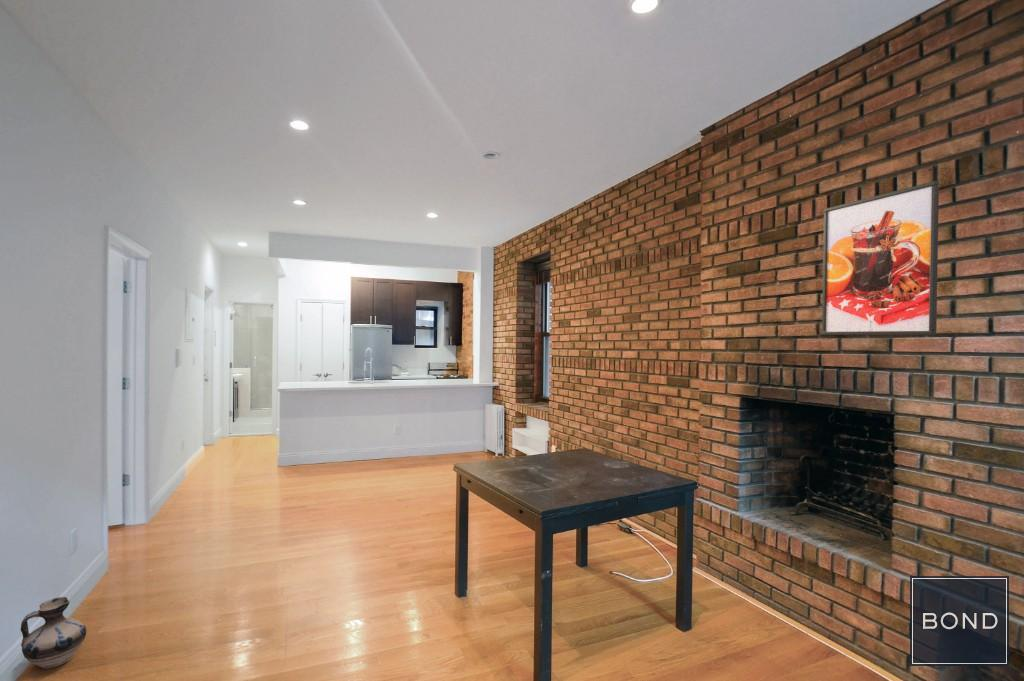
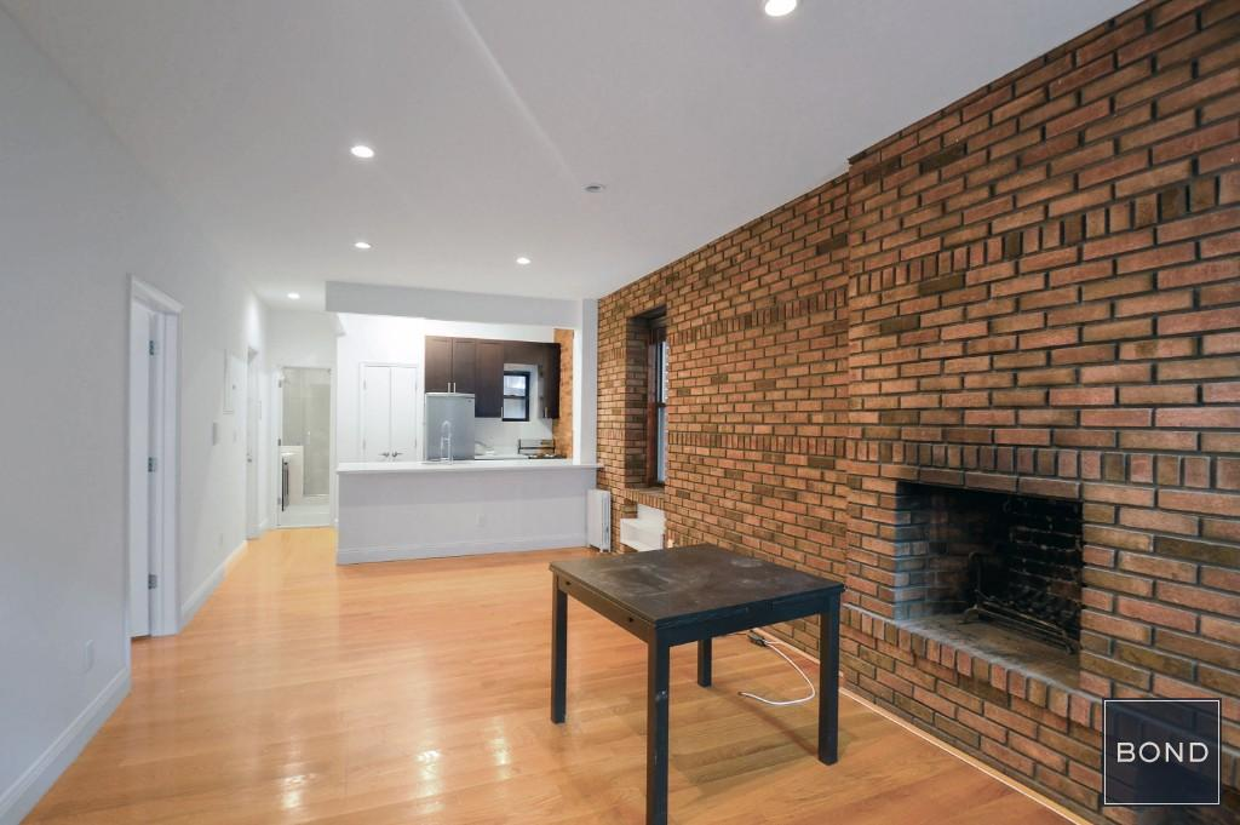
- ceramic jug [20,596,87,670]
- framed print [821,180,940,336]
